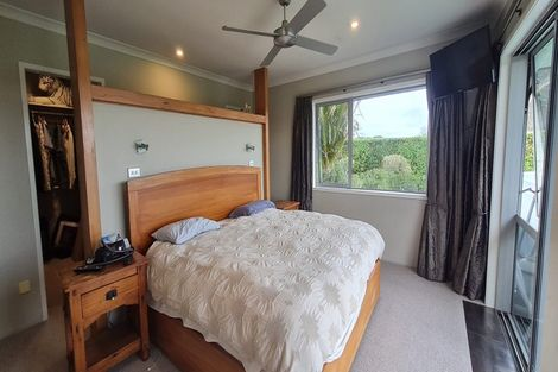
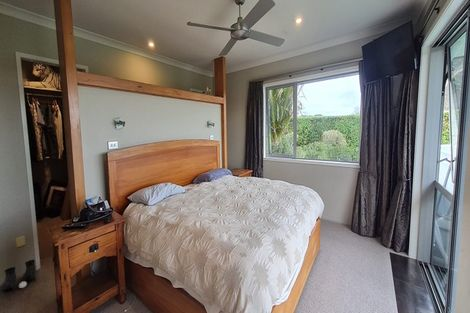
+ boots [1,259,37,291]
